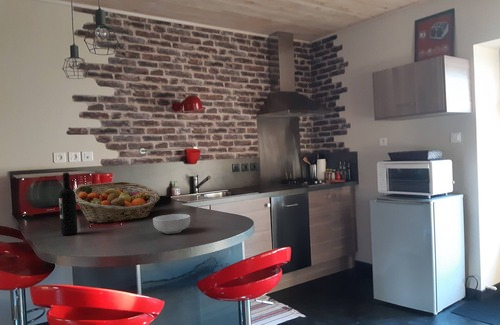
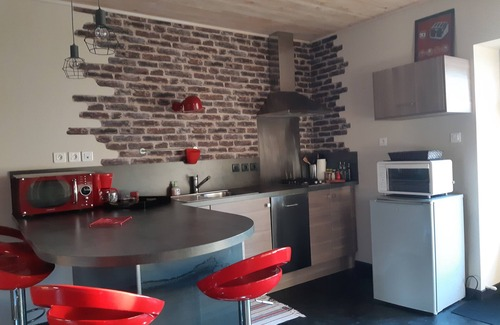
- wine bottle [58,171,78,236]
- fruit basket [72,181,161,224]
- cereal bowl [152,213,191,235]
